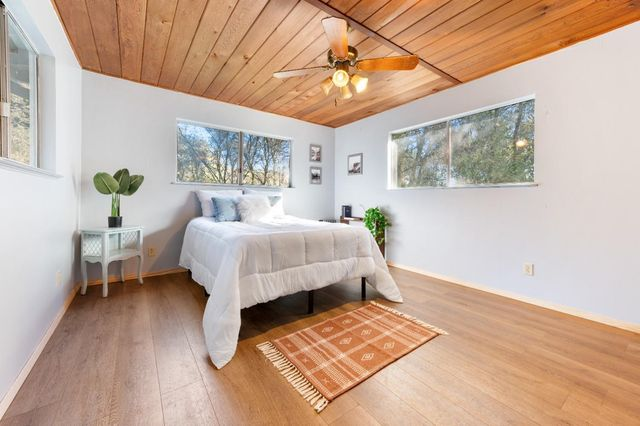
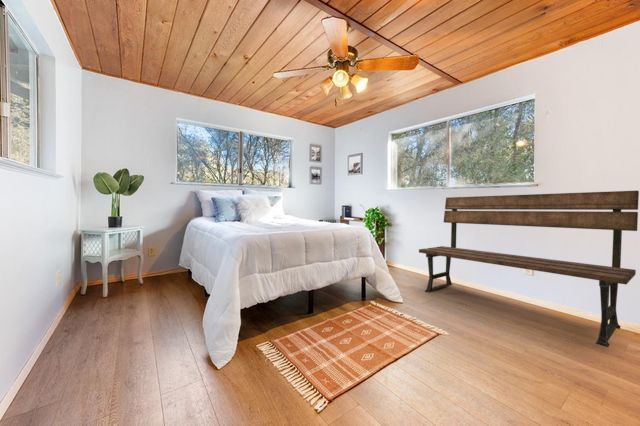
+ bench [418,190,640,348]
